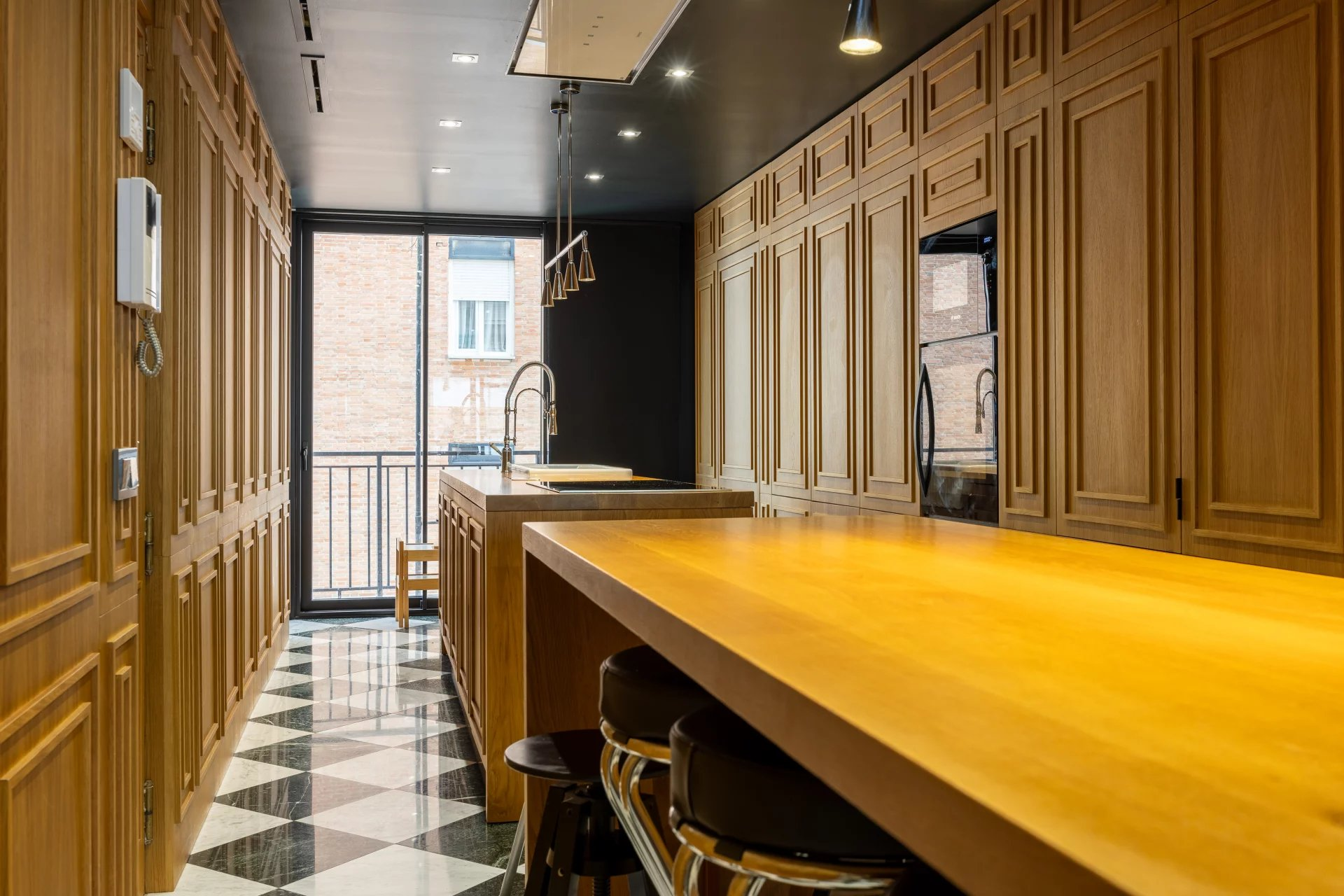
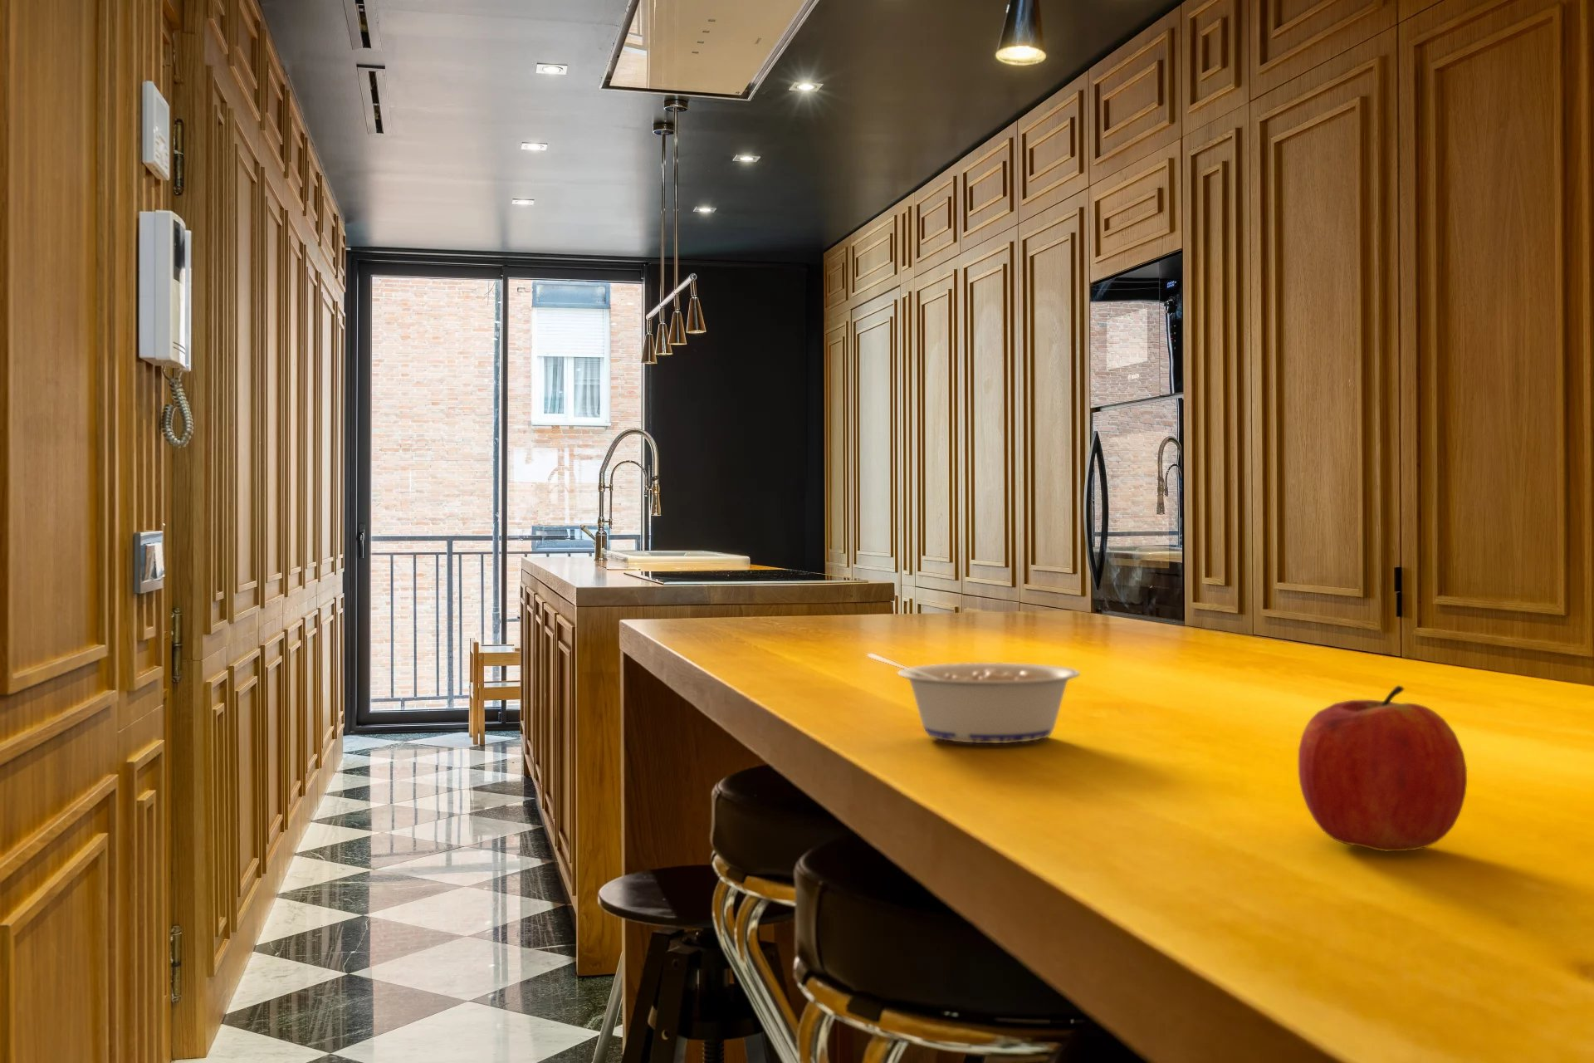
+ legume [867,653,1080,744]
+ fruit [1297,685,1468,852]
